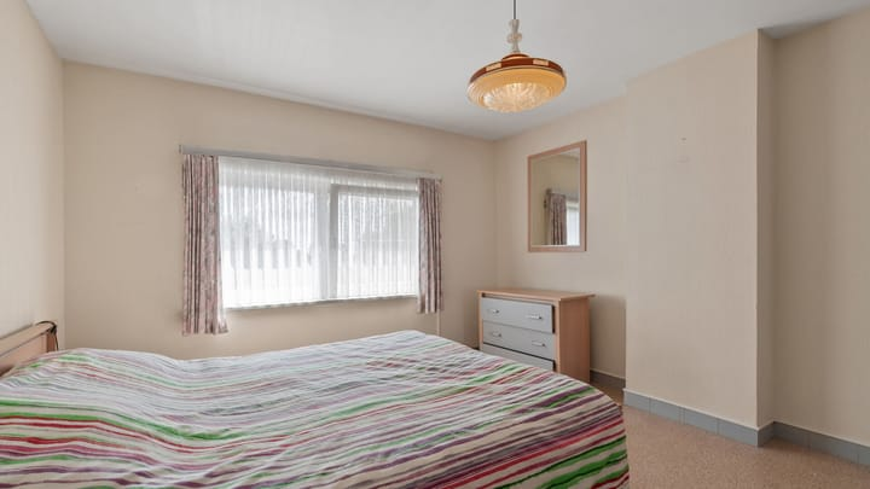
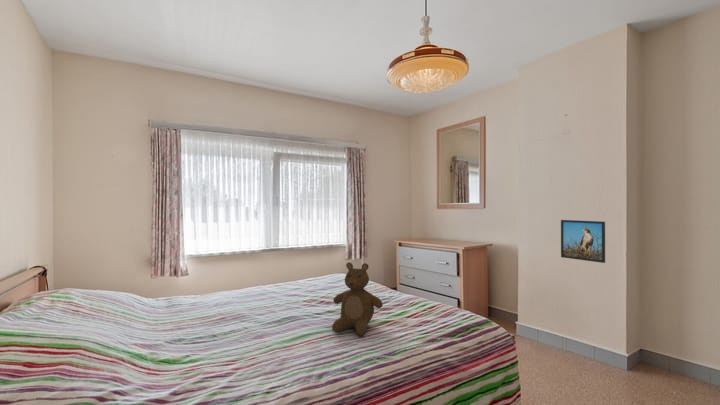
+ teddy bear [331,261,384,337]
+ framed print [560,219,606,264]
